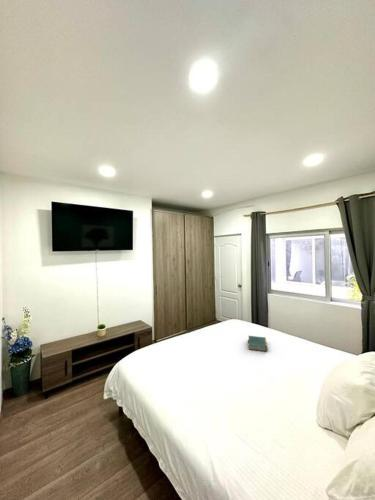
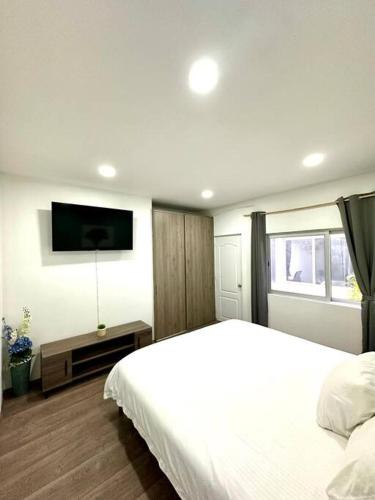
- book [247,335,269,353]
